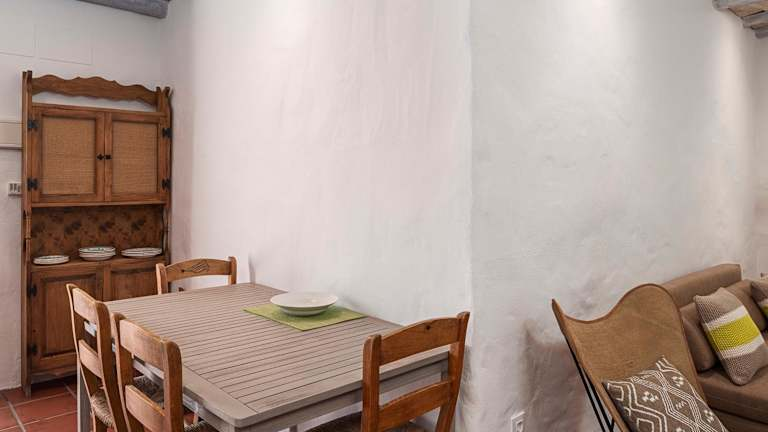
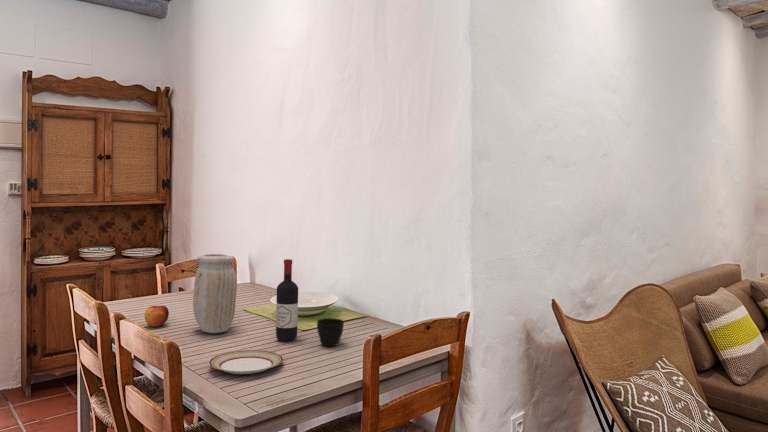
+ apple [144,305,170,328]
+ vase [192,253,238,334]
+ plate [208,349,284,375]
+ cup [316,317,345,347]
+ wine bottle [275,258,299,342]
